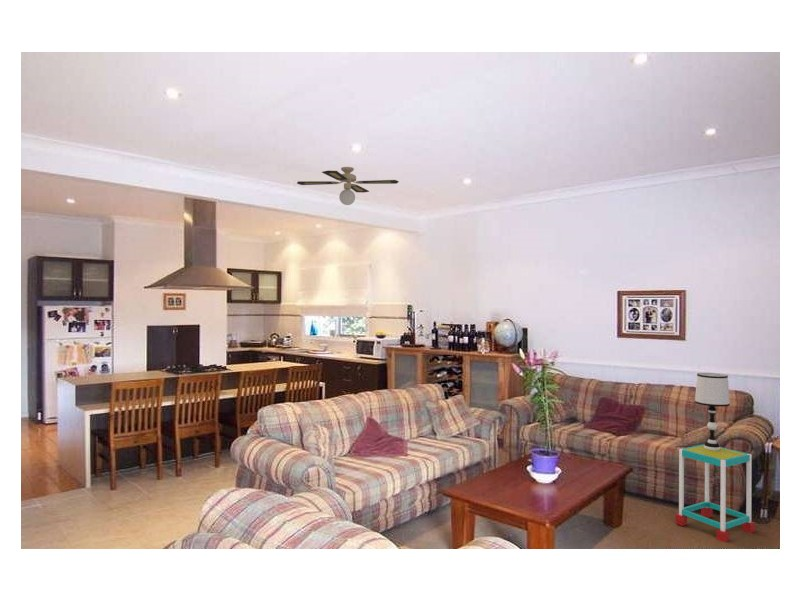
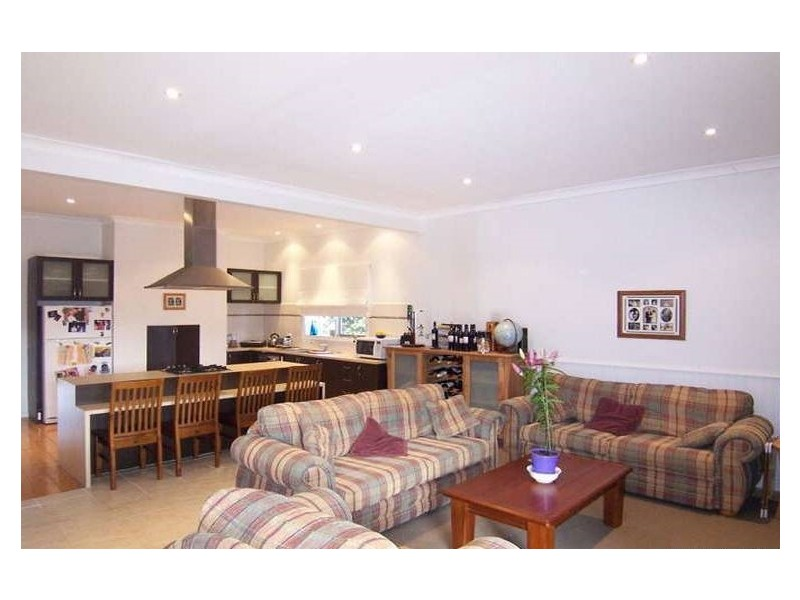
- side table [674,443,756,543]
- table lamp [694,372,731,451]
- ceiling fan [296,166,400,206]
